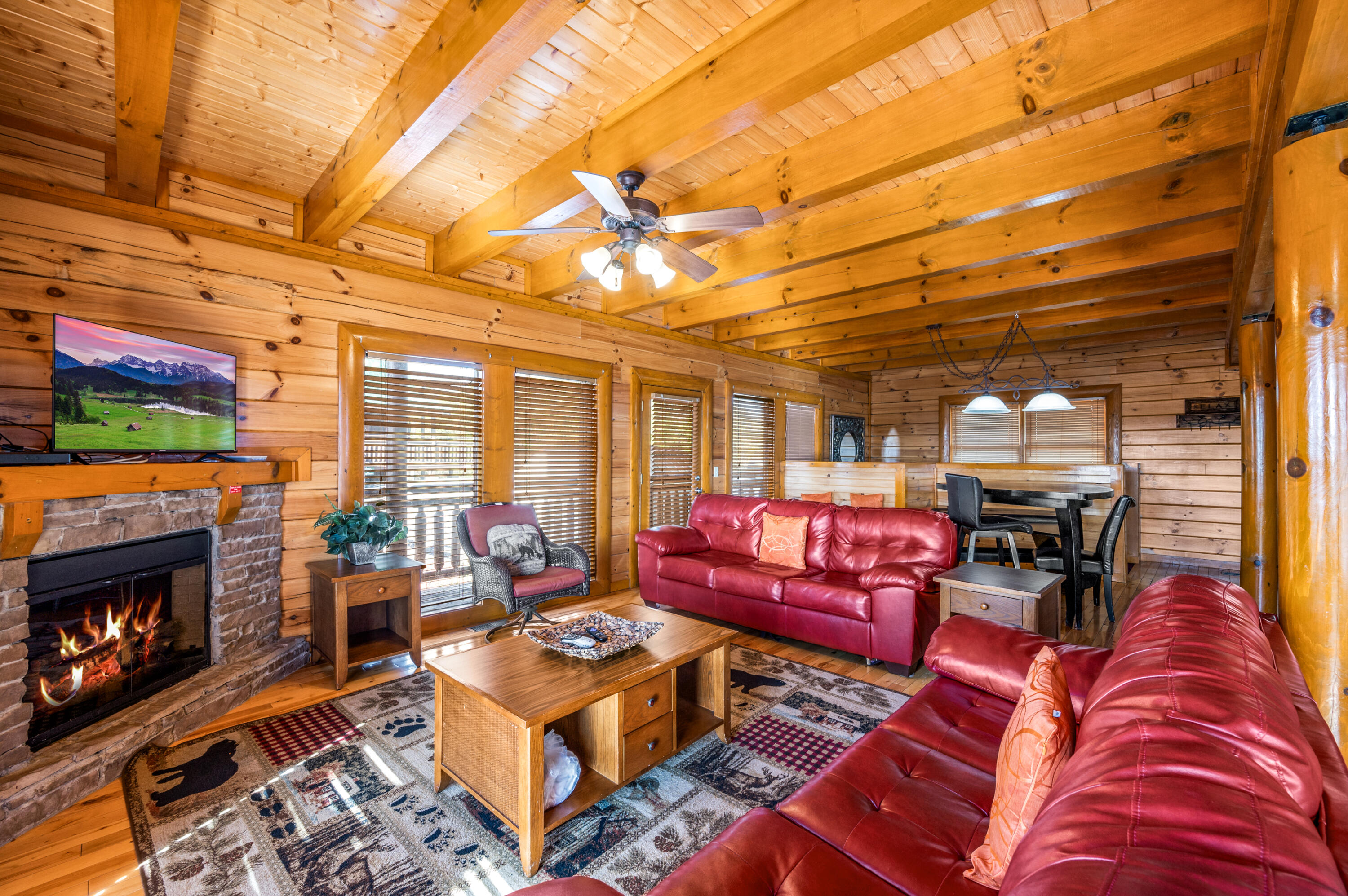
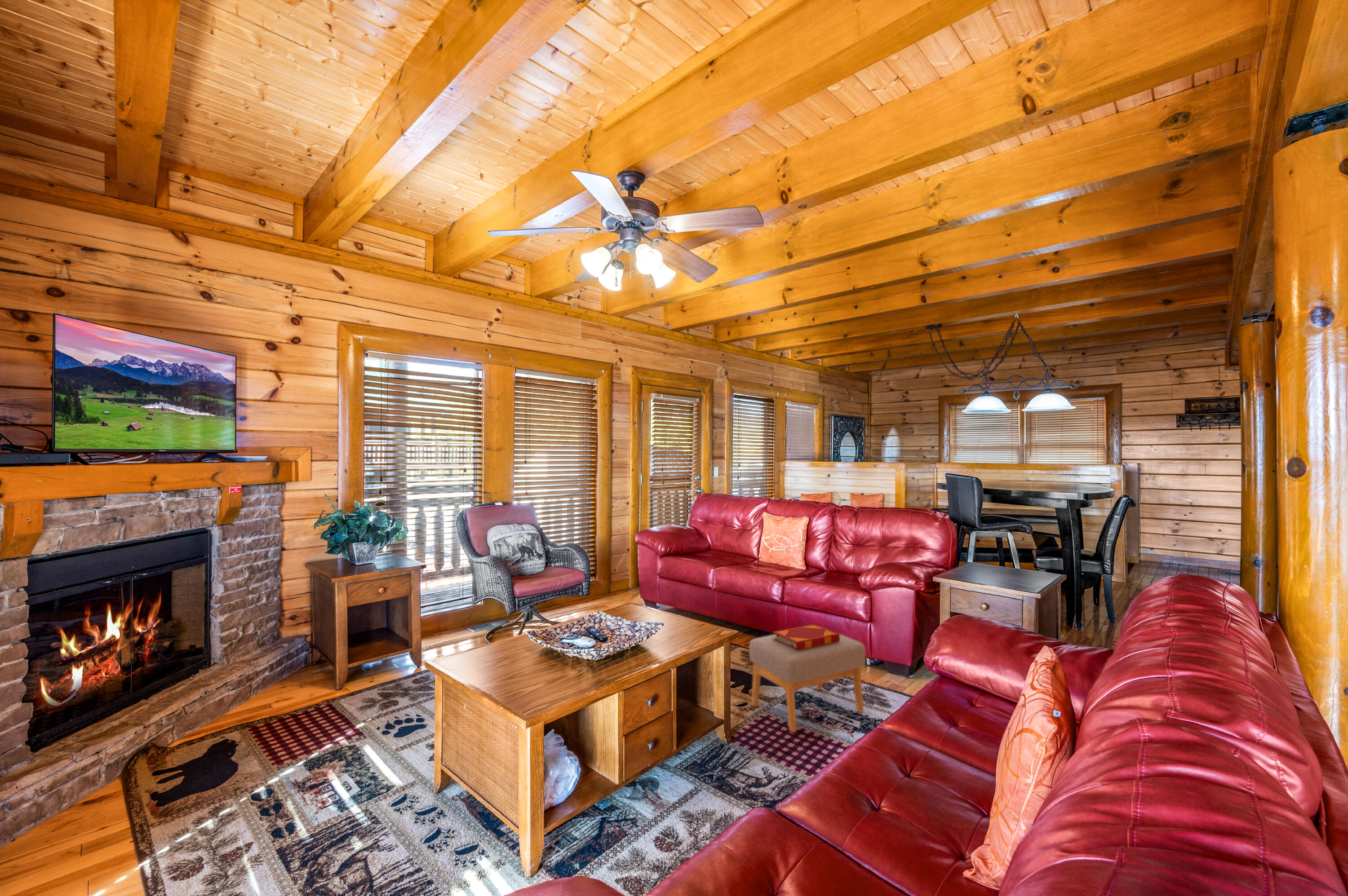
+ hardback book [772,624,840,650]
+ footstool [749,634,866,733]
